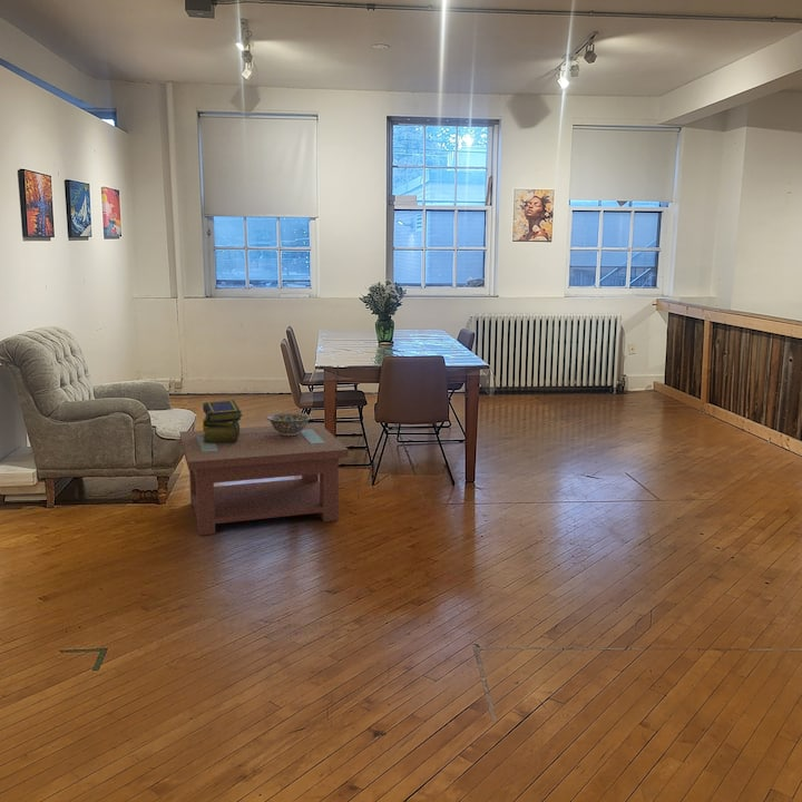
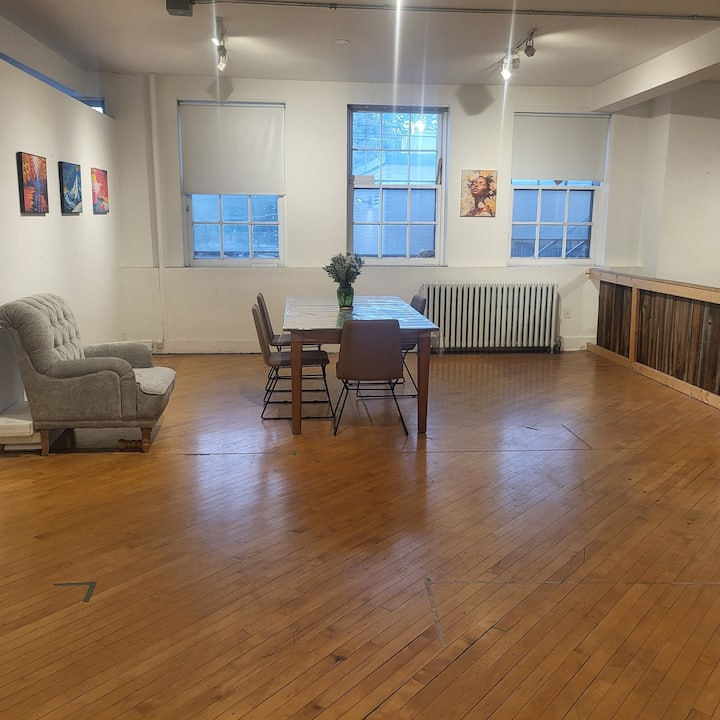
- decorative bowl [265,412,313,436]
- stack of books [202,399,244,443]
- coffee table [178,422,350,537]
